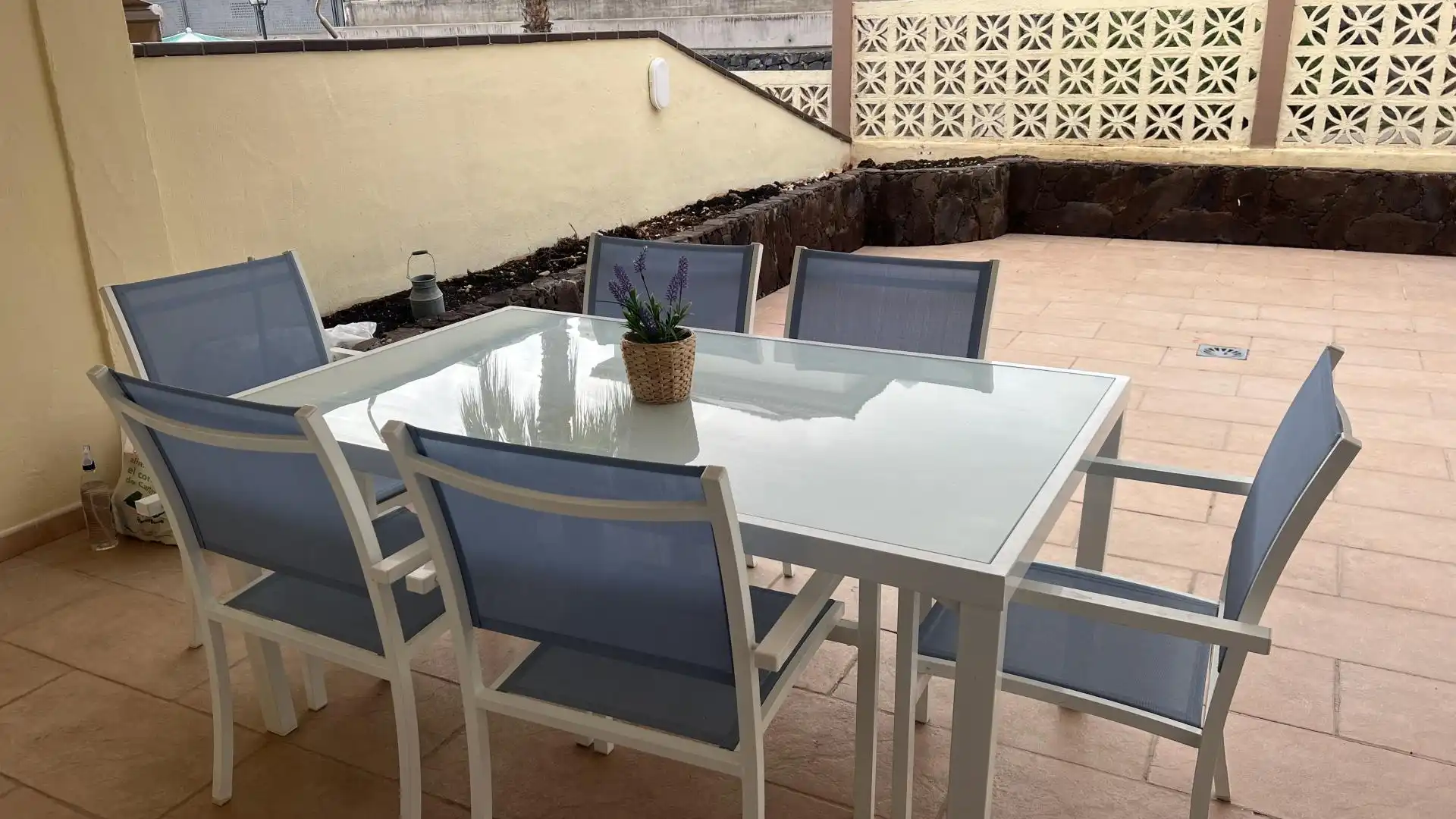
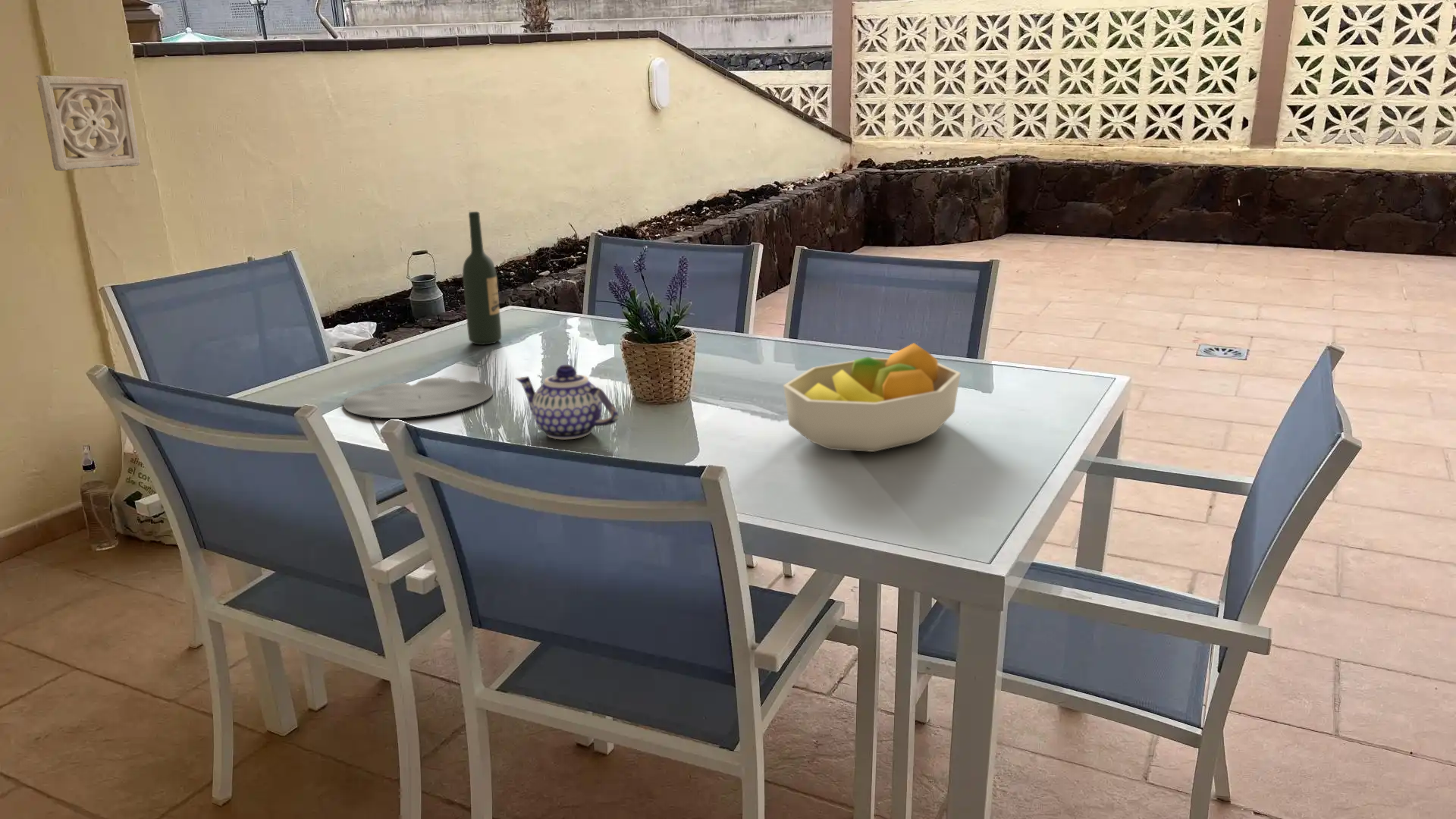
+ wine bottle [462,211,502,346]
+ wall ornament [35,74,141,171]
+ fruit bowl [783,342,962,453]
+ plate [343,377,494,419]
+ teapot [515,364,620,441]
